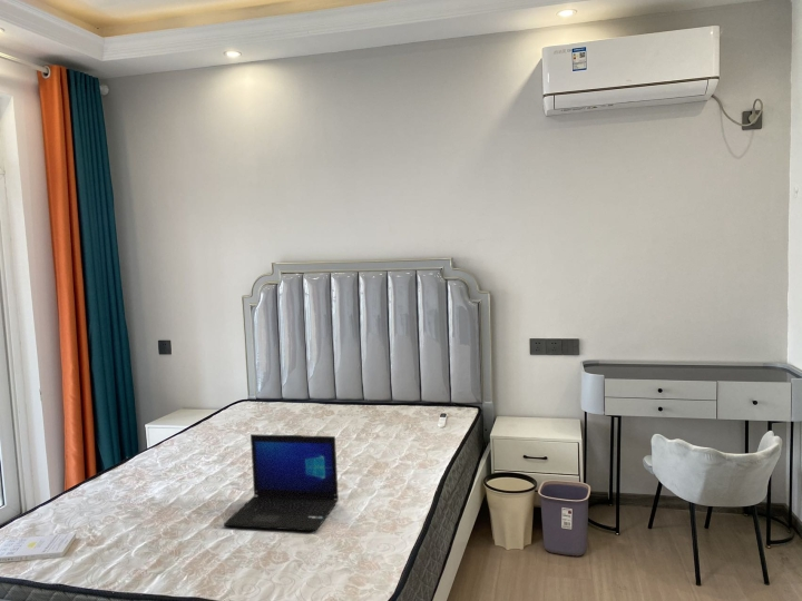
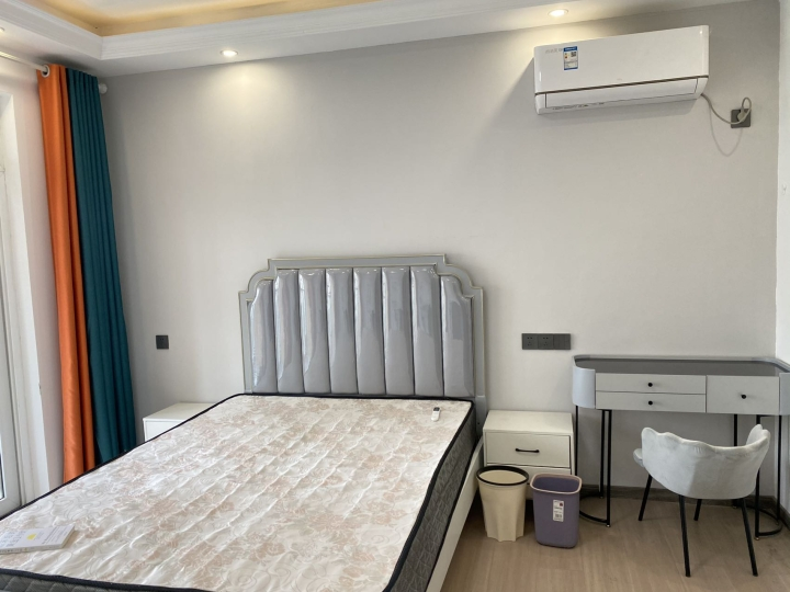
- laptop [223,433,340,532]
